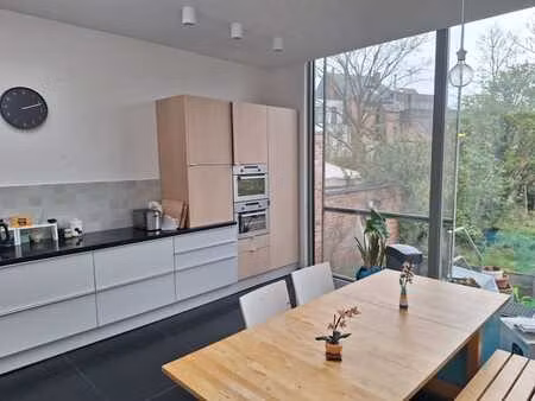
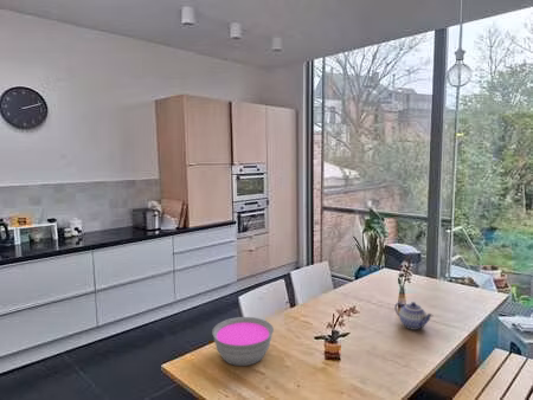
+ teapot [393,301,434,331]
+ bowl [211,316,275,367]
